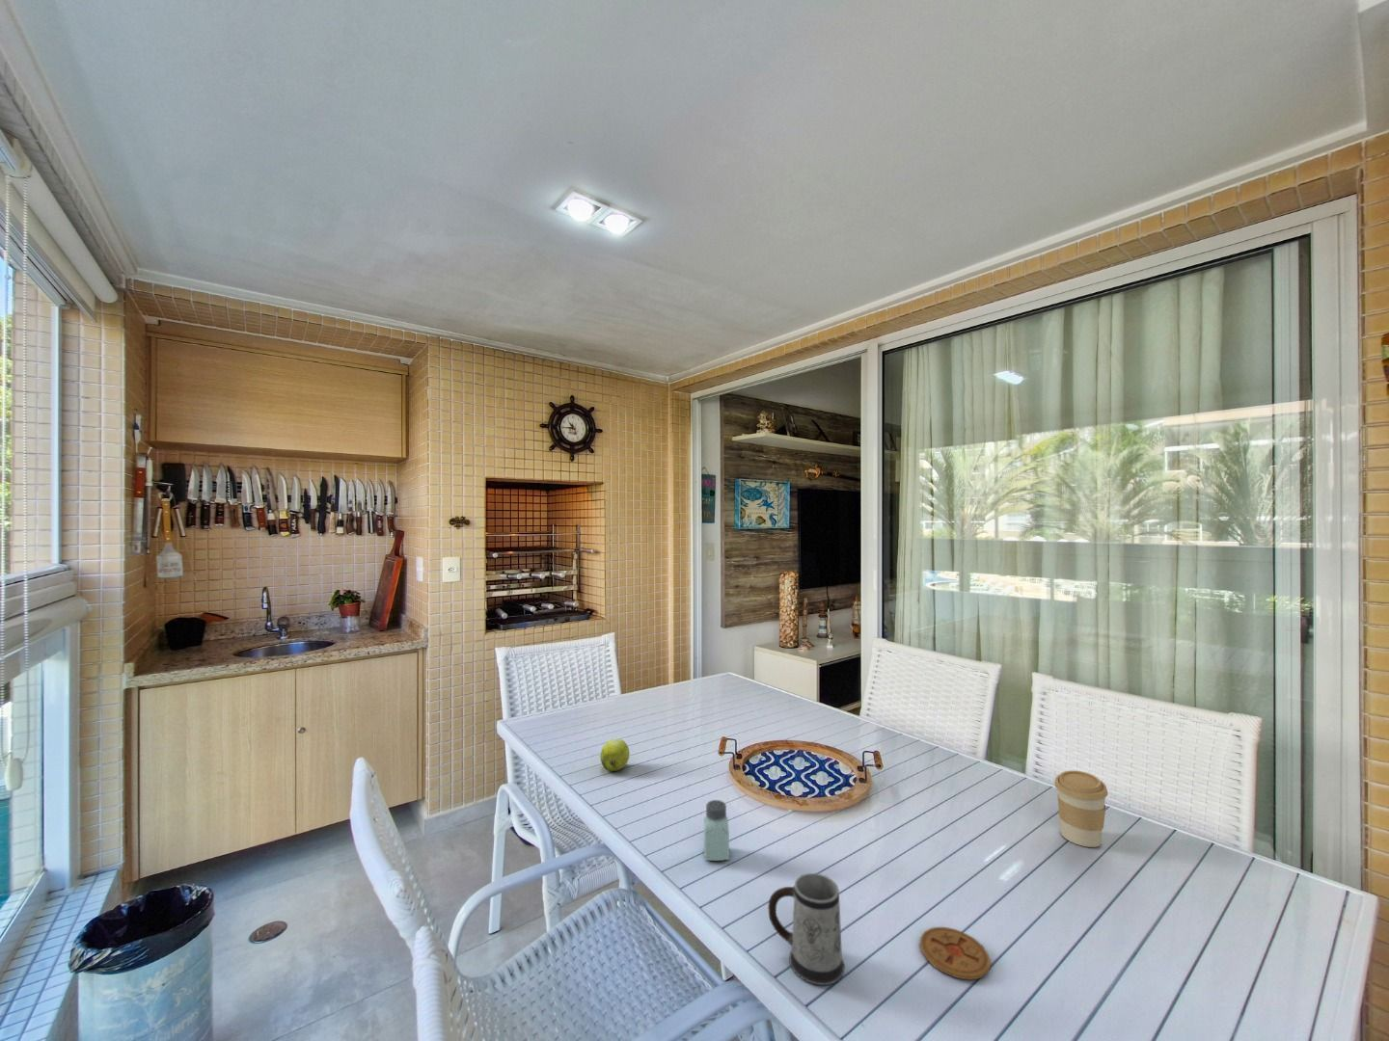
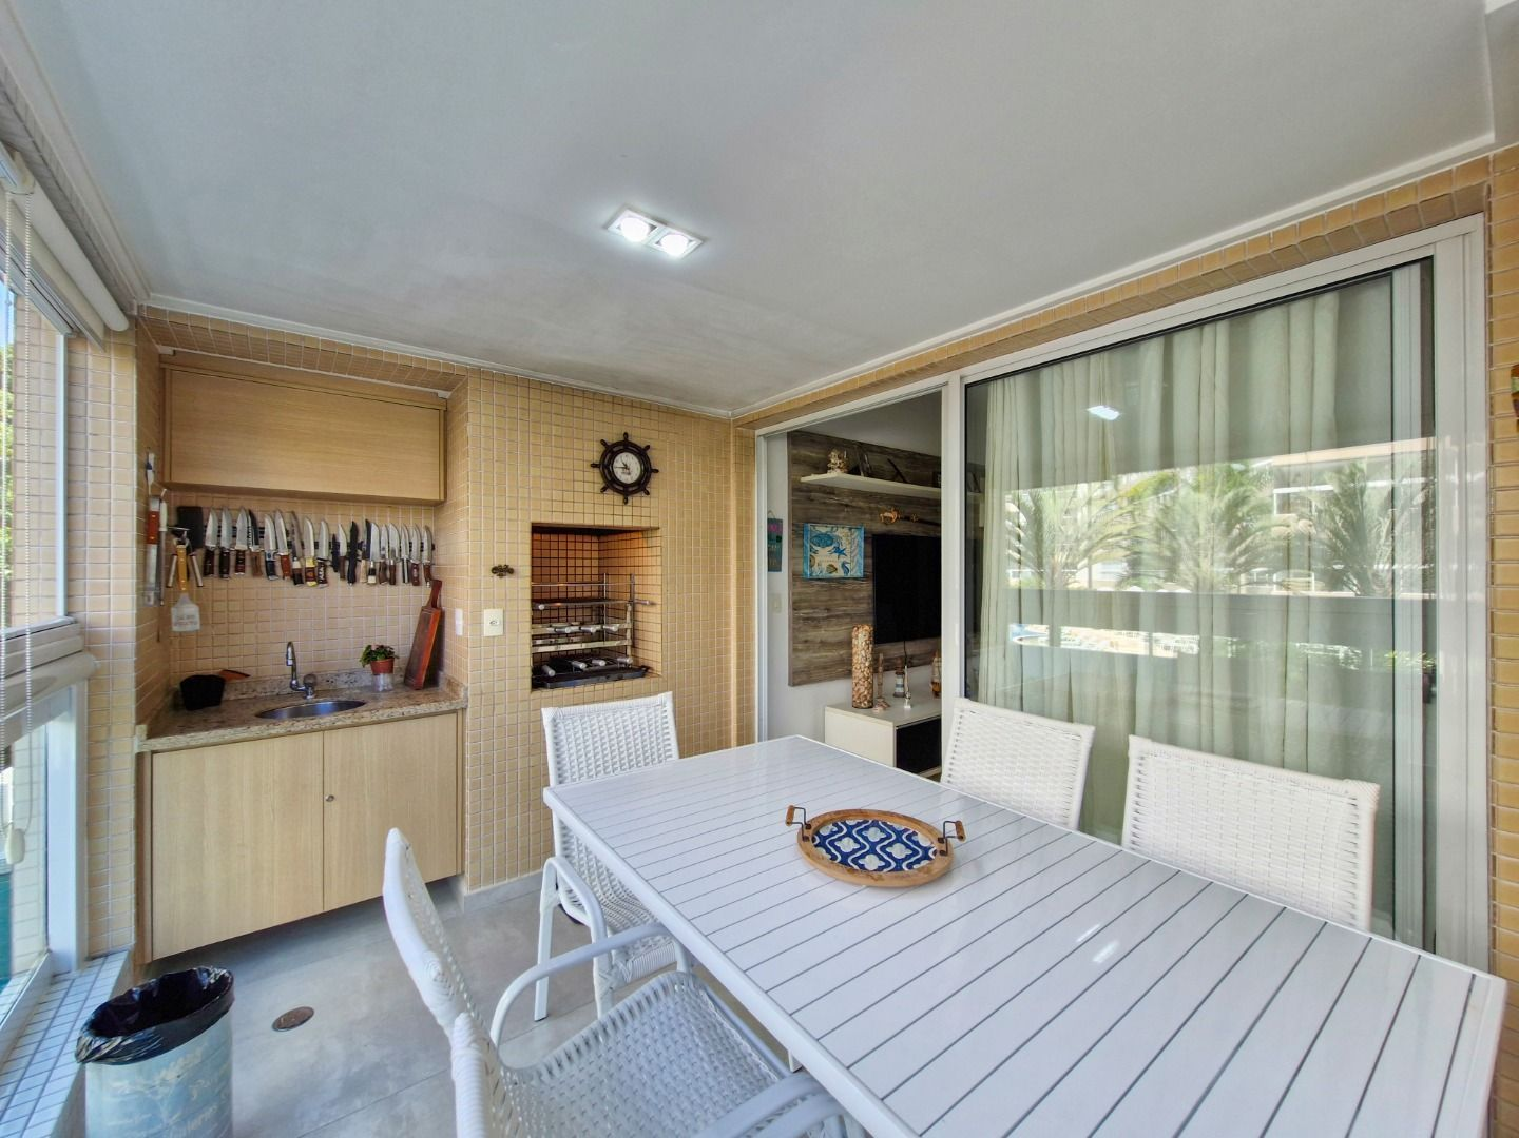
- coffee cup [1054,770,1108,849]
- coaster [919,926,992,980]
- apple [599,738,631,772]
- saltshaker [703,799,731,862]
- mug [767,873,845,986]
